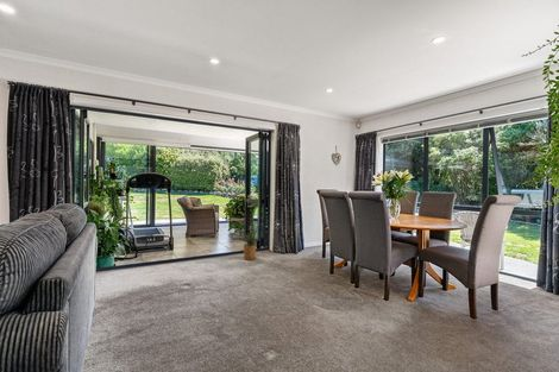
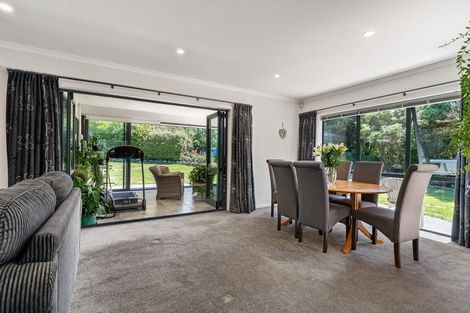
- house plant [239,221,260,261]
